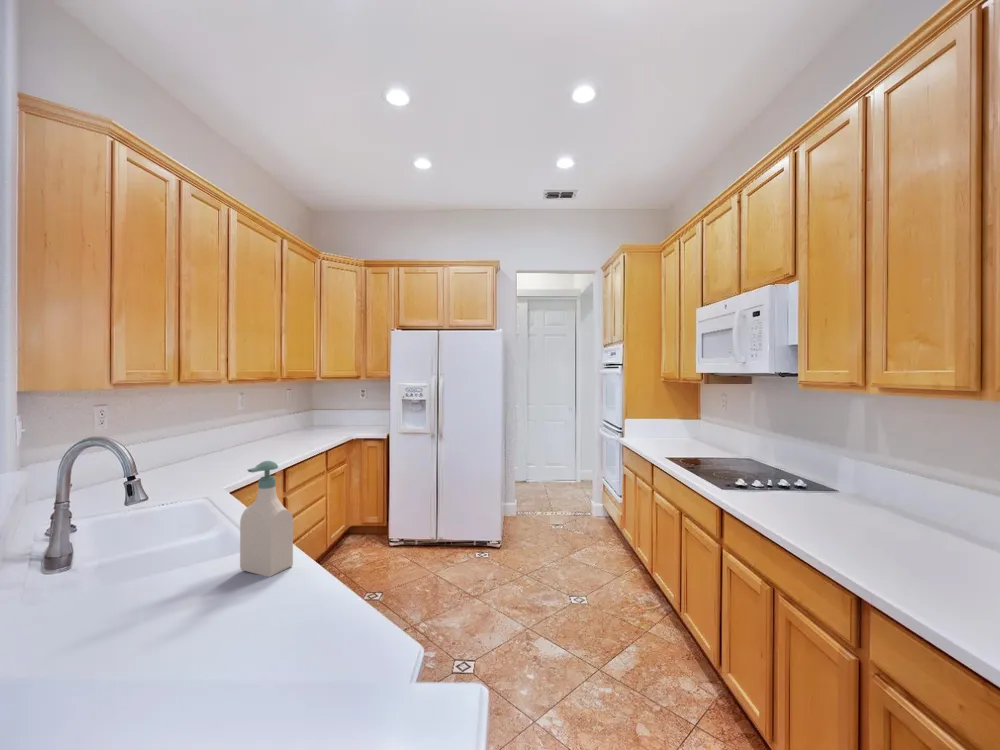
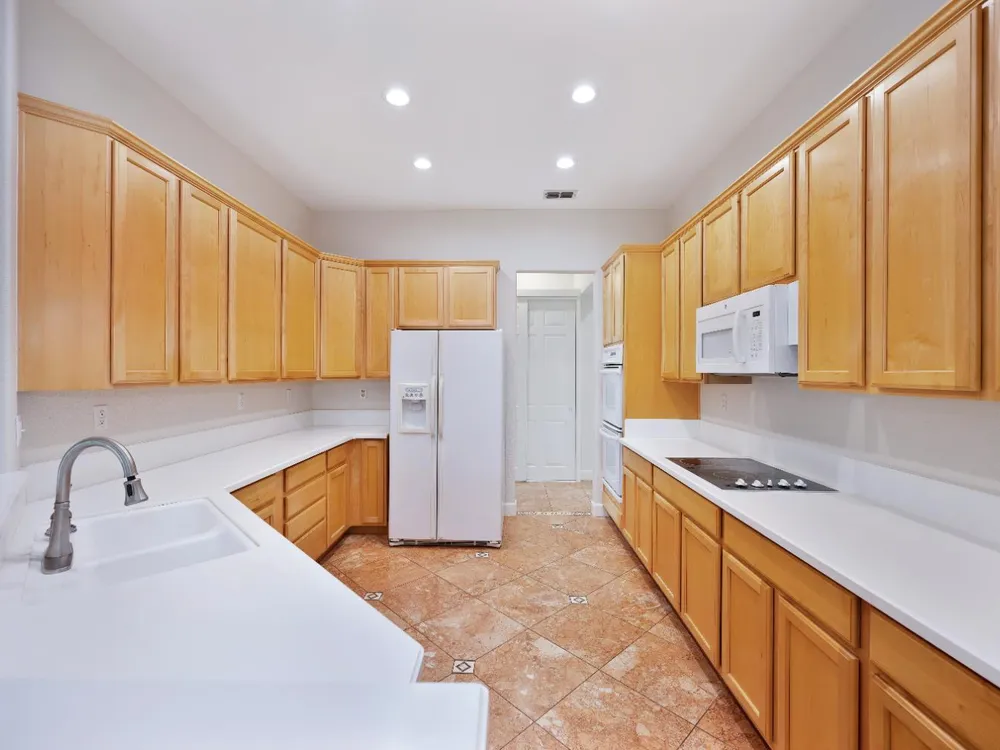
- soap bottle [239,460,294,578]
